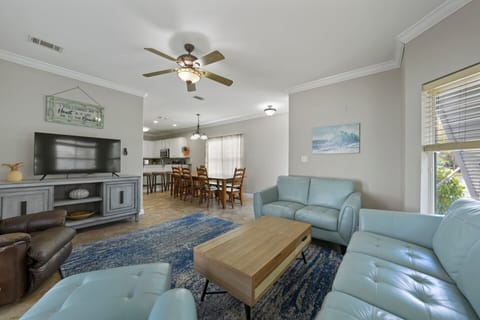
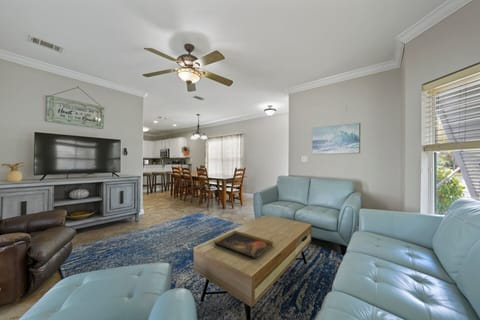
+ decorative tray [213,230,275,260]
